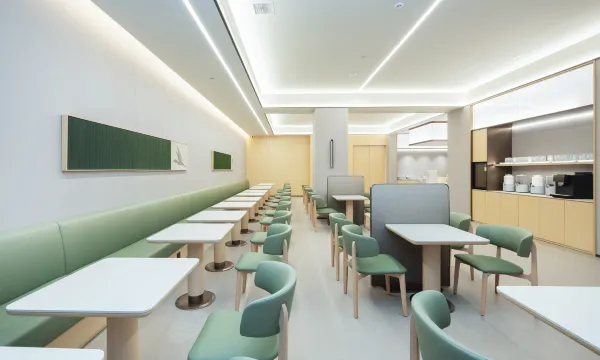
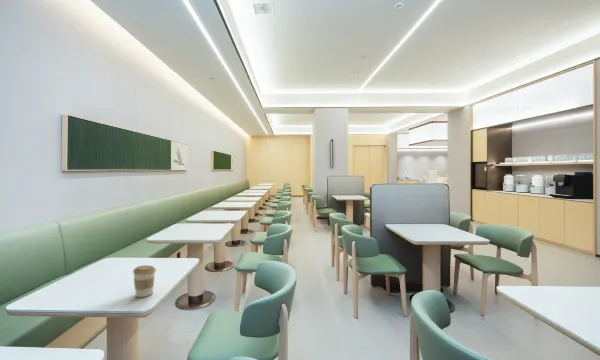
+ coffee cup [132,264,157,298]
